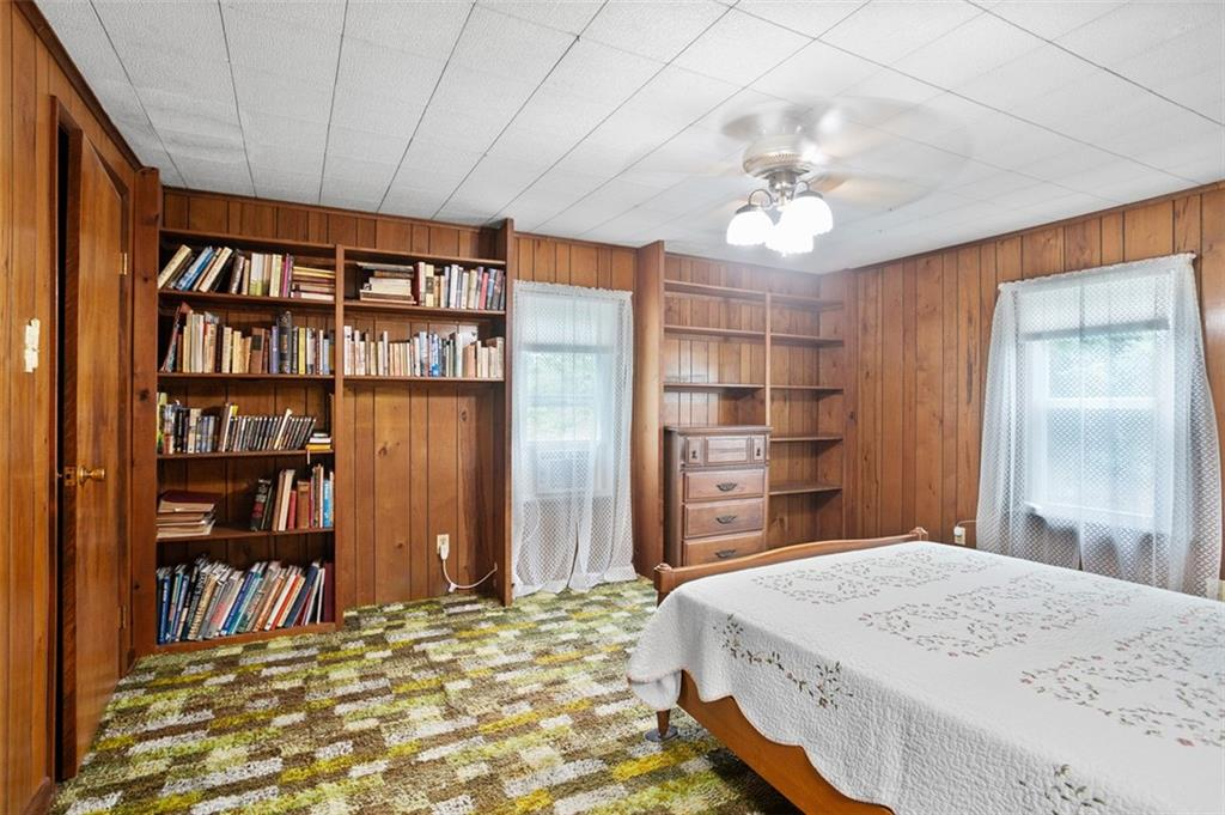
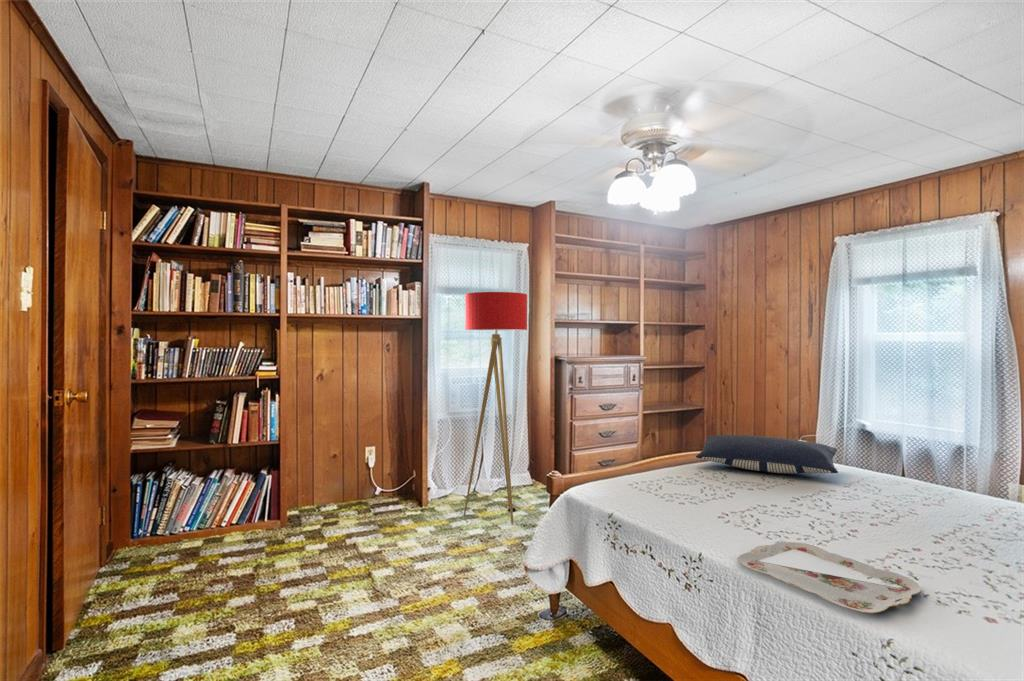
+ floor lamp [463,291,528,525]
+ pillow [695,434,839,474]
+ serving tray [736,541,922,614]
